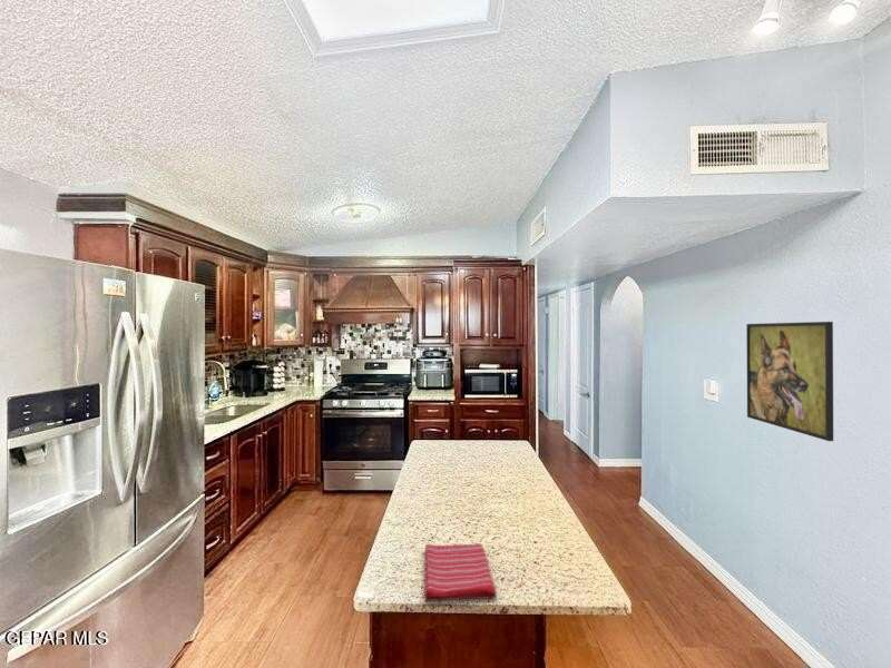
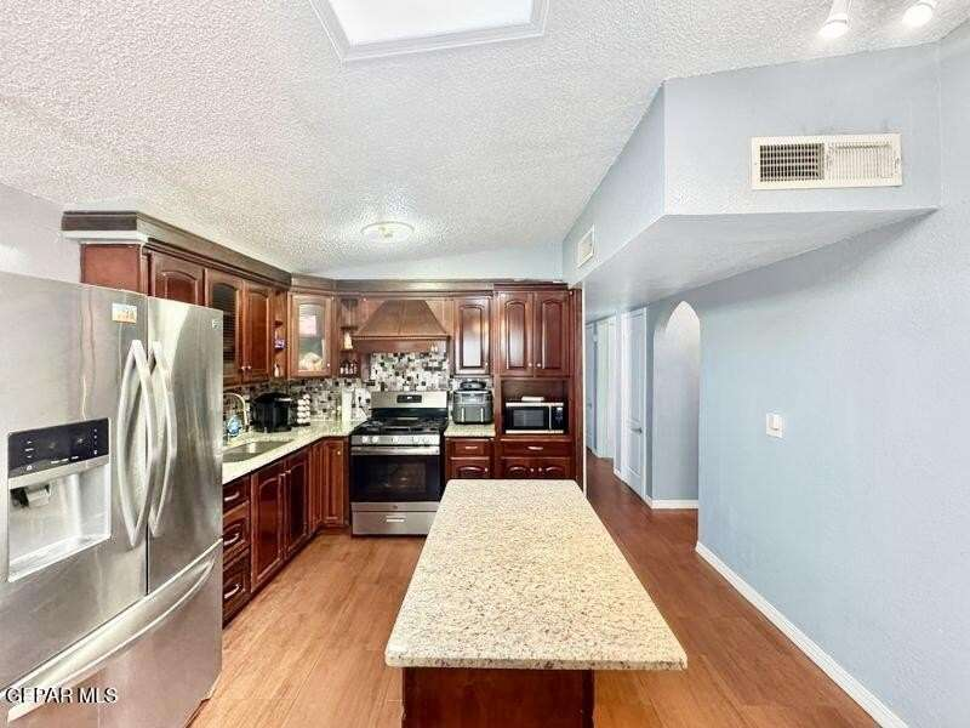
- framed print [745,321,834,442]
- dish towel [423,543,498,602]
